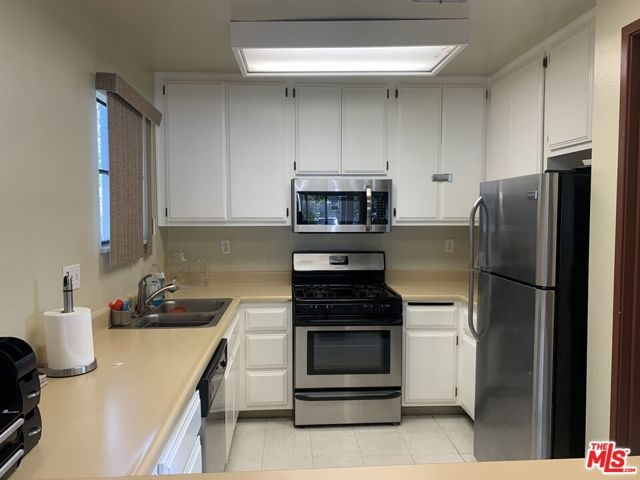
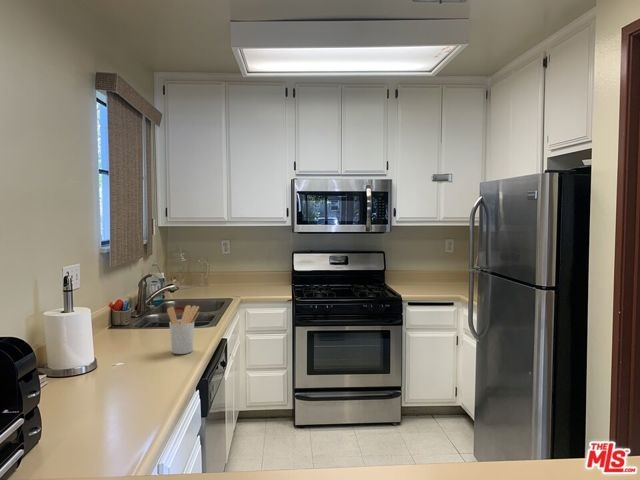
+ utensil holder [166,304,200,355]
